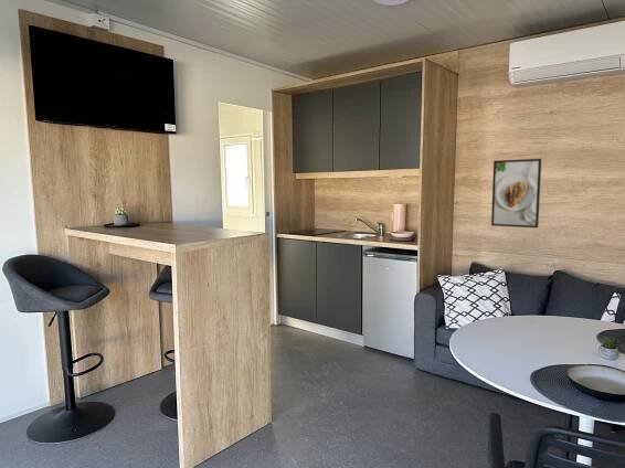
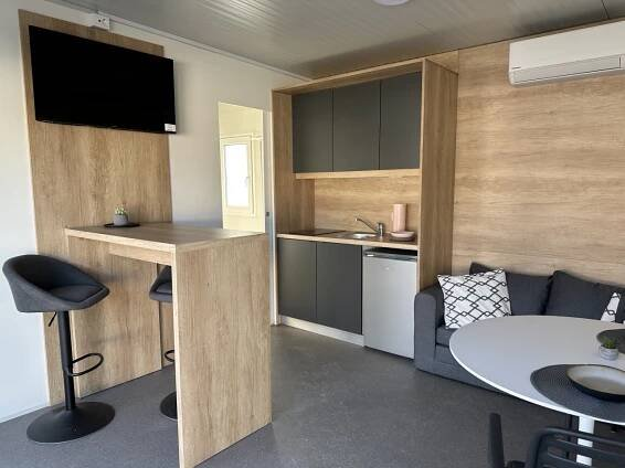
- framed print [490,158,542,228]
